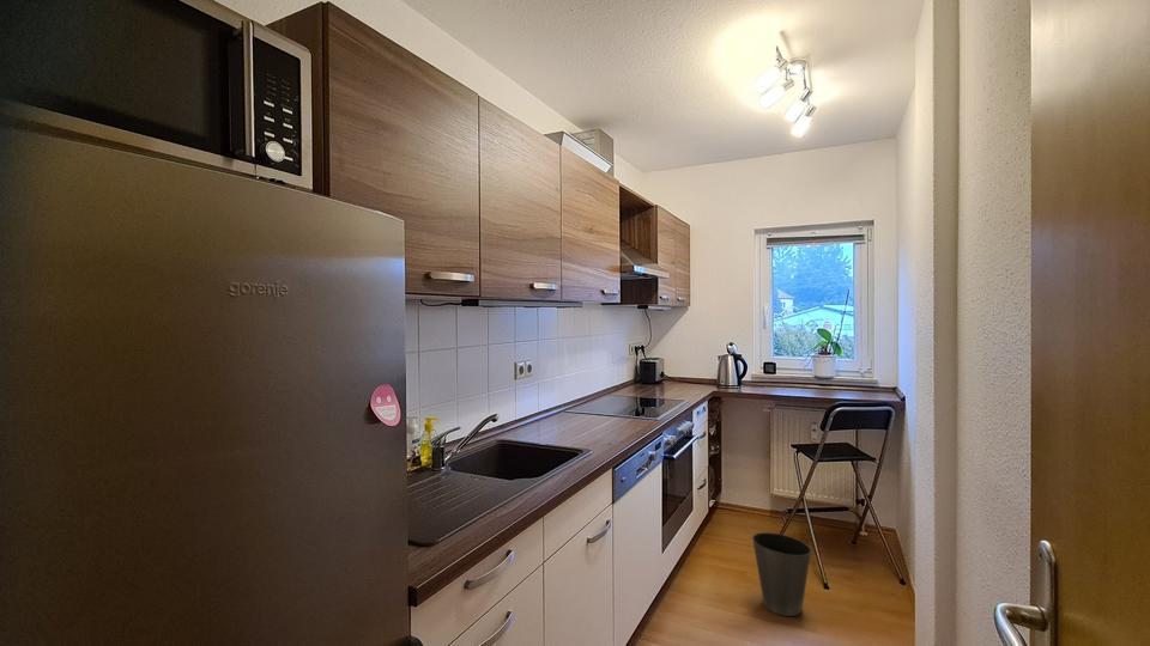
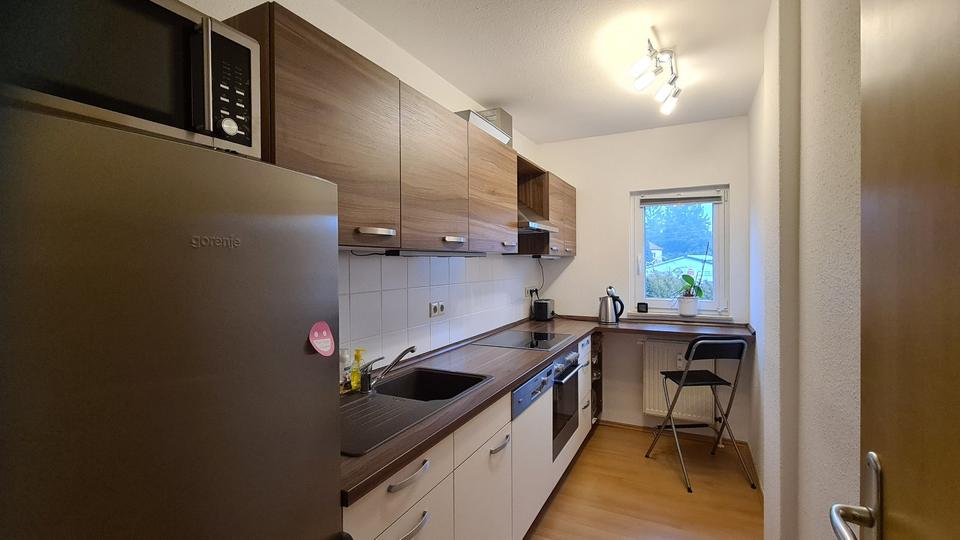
- waste basket [751,531,812,617]
